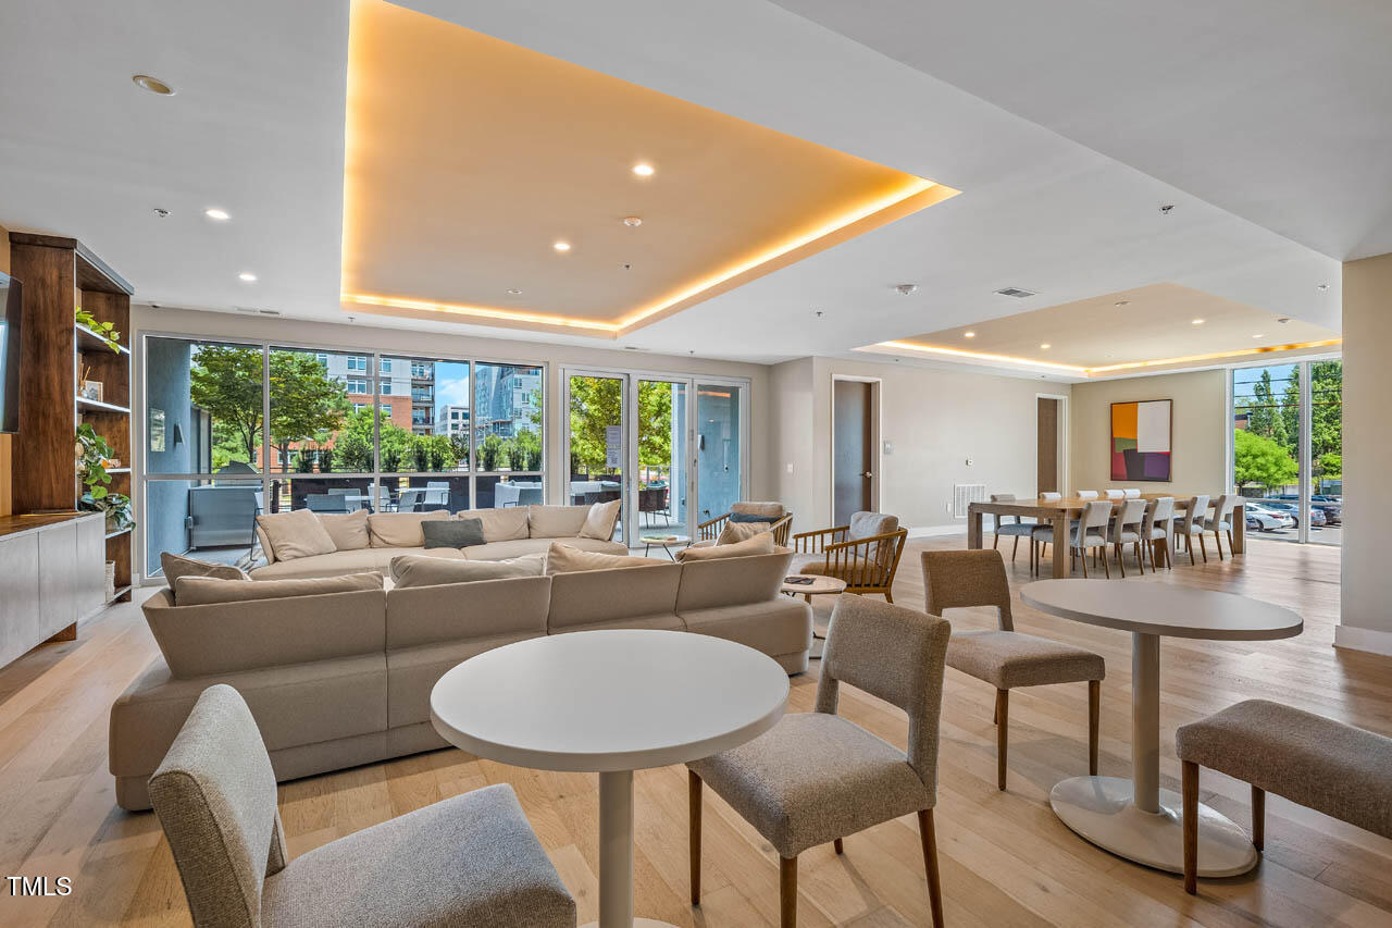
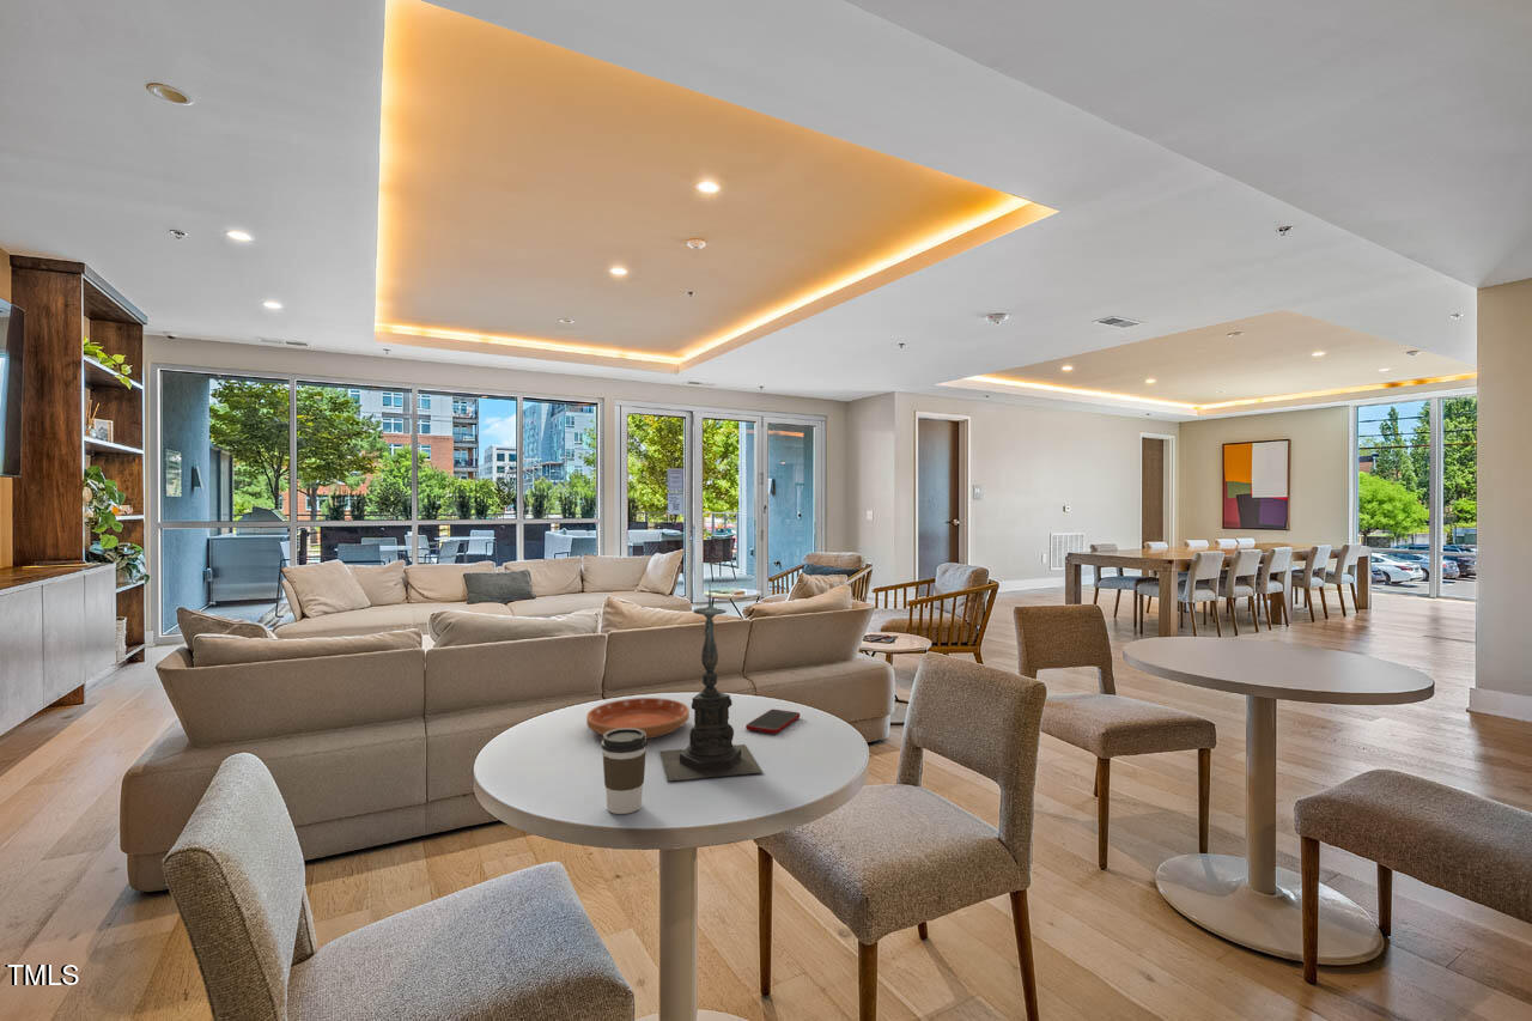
+ saucer [585,697,691,740]
+ candle holder [658,582,764,783]
+ coffee cup [600,729,649,815]
+ cell phone [744,709,801,735]
